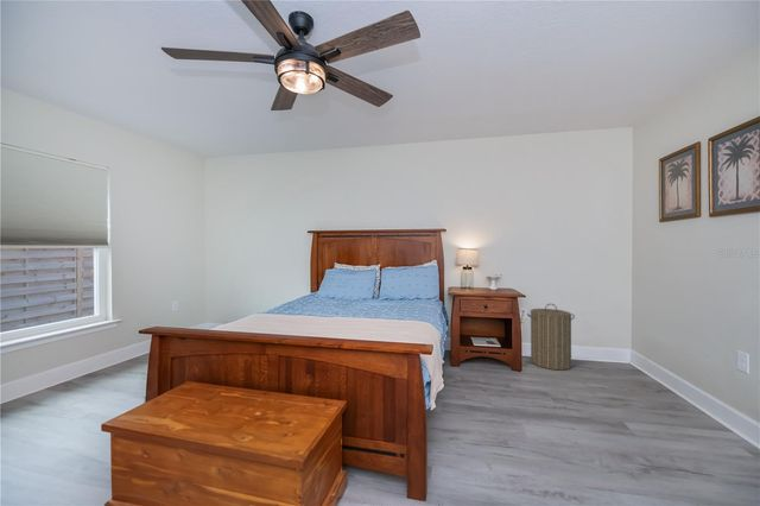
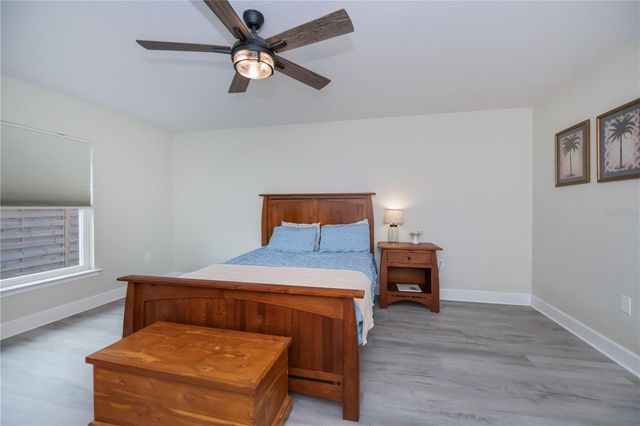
- laundry hamper [526,303,576,371]
